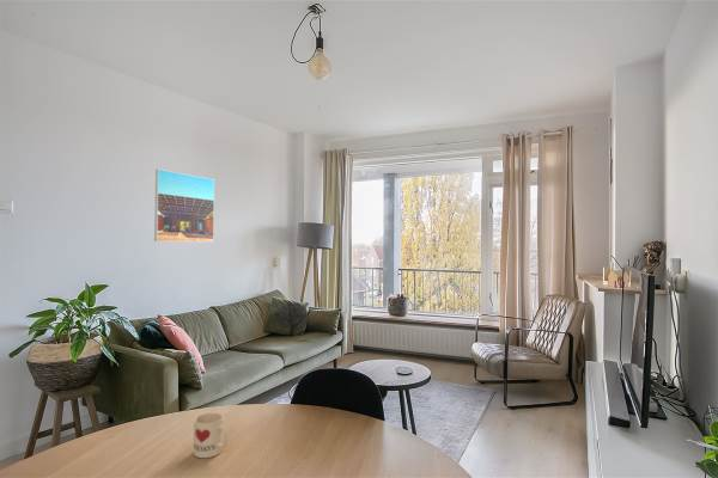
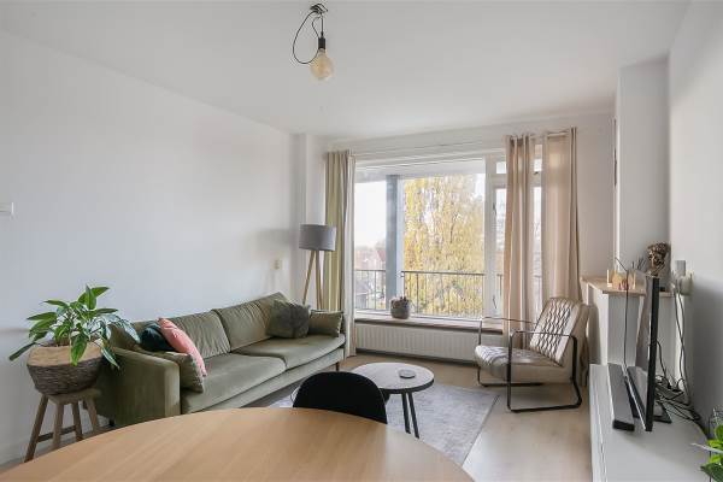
- mug [193,411,230,459]
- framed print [153,168,215,243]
